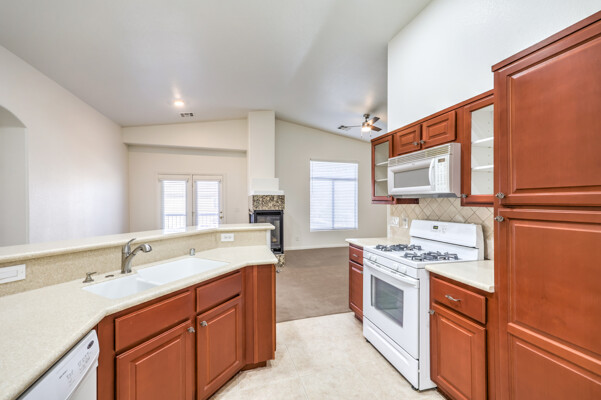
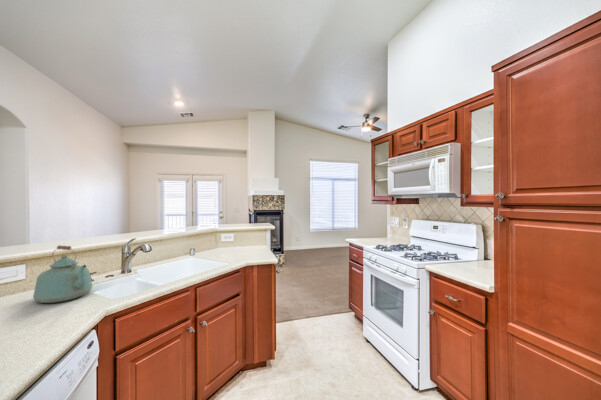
+ kettle [32,244,93,304]
